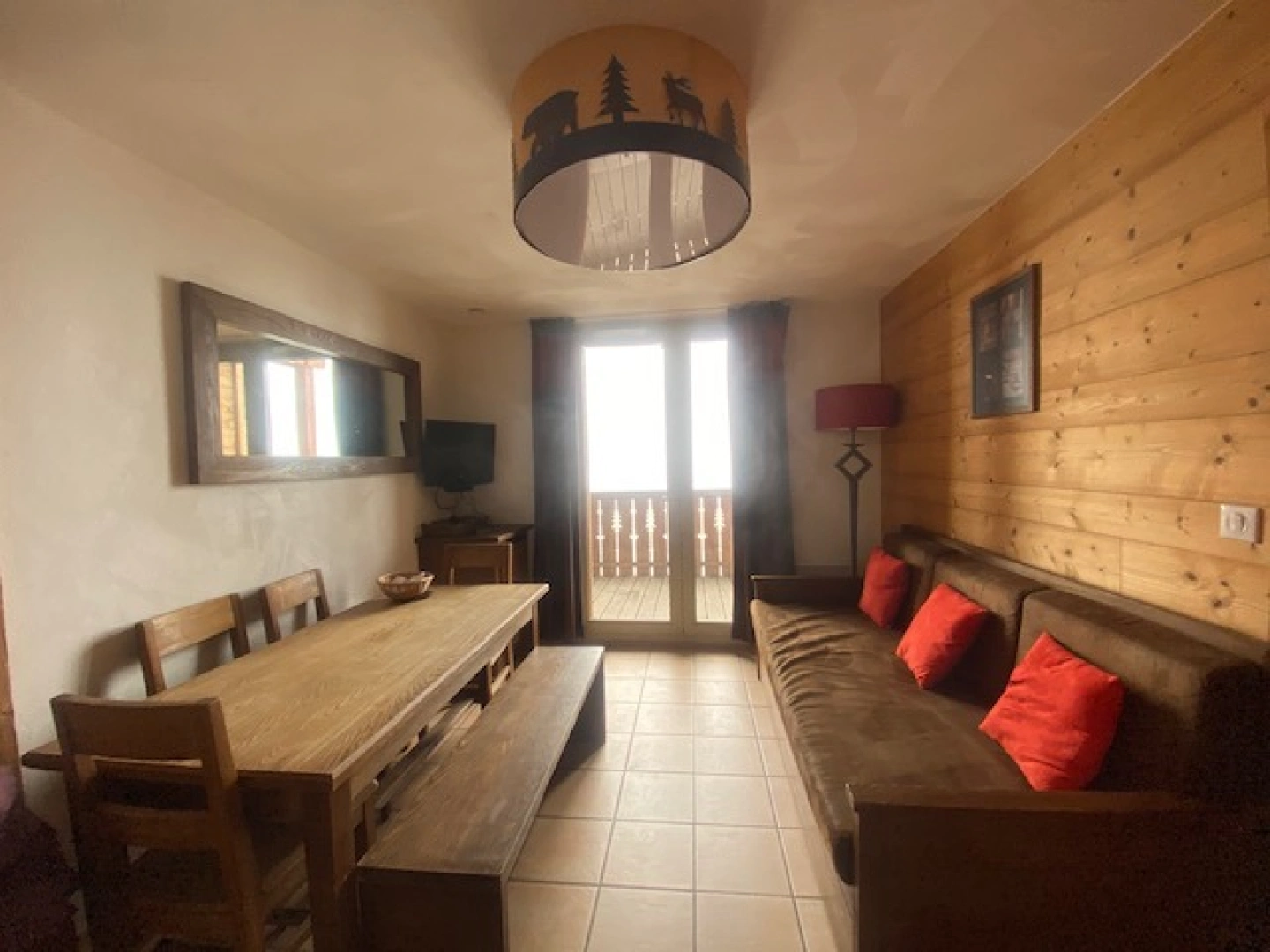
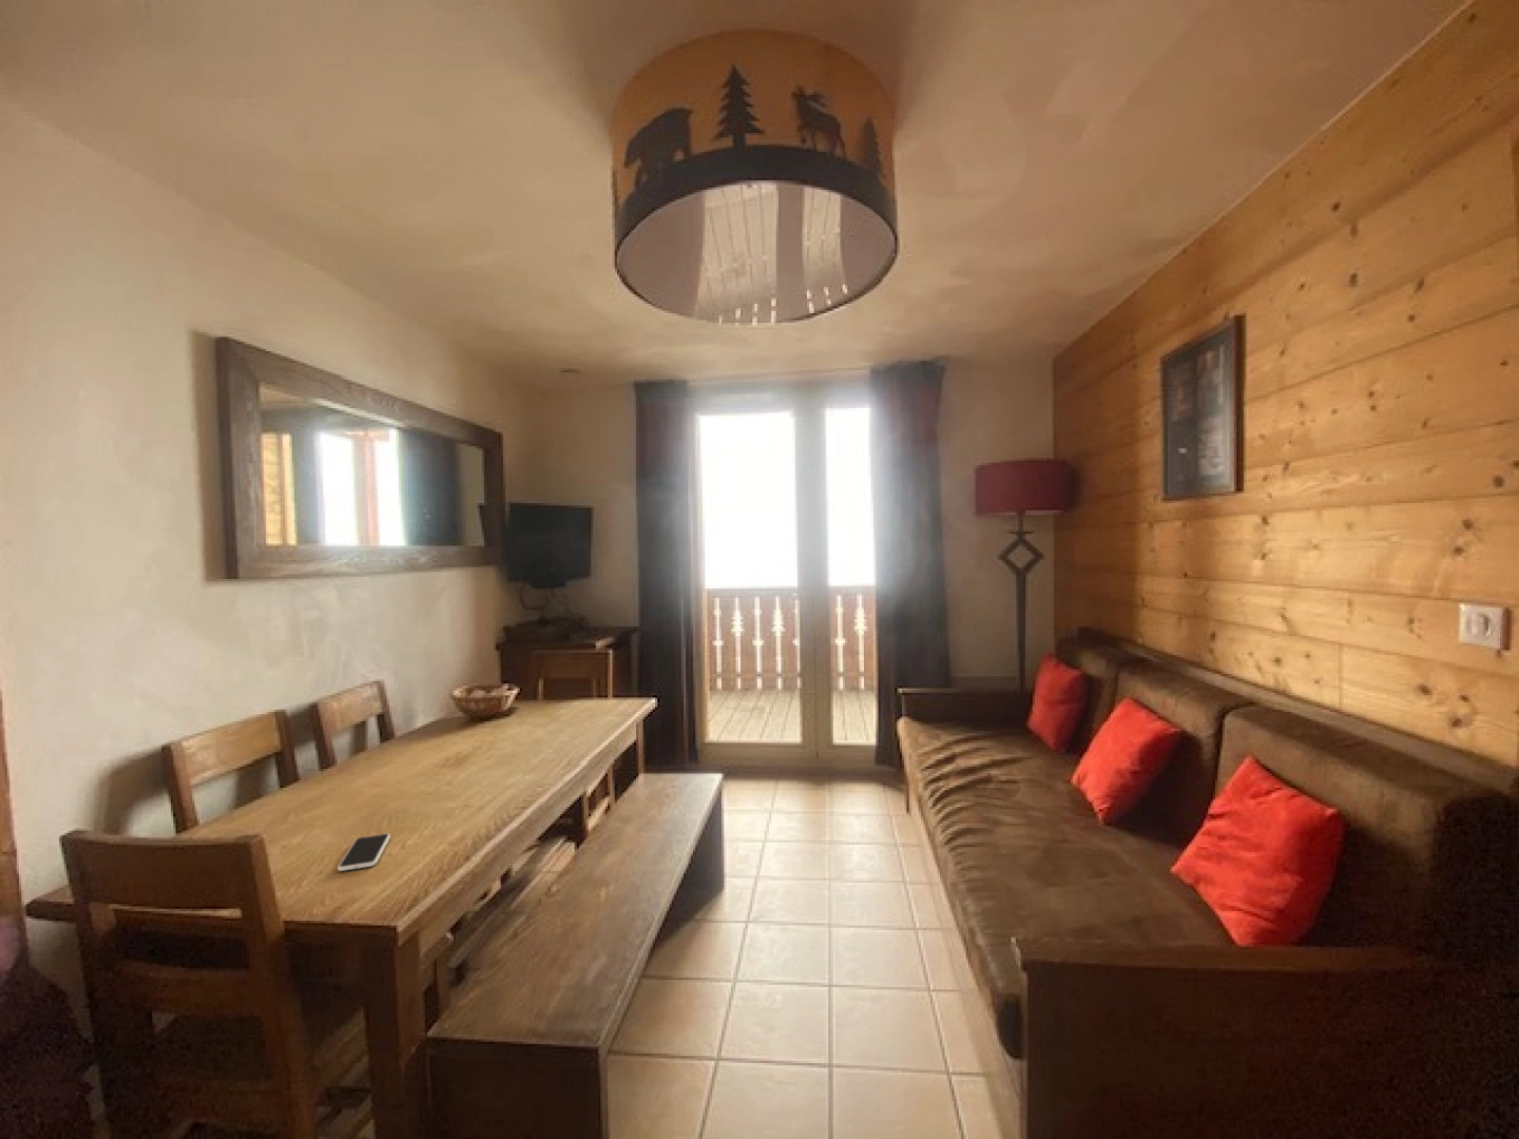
+ smartphone [336,833,391,872]
